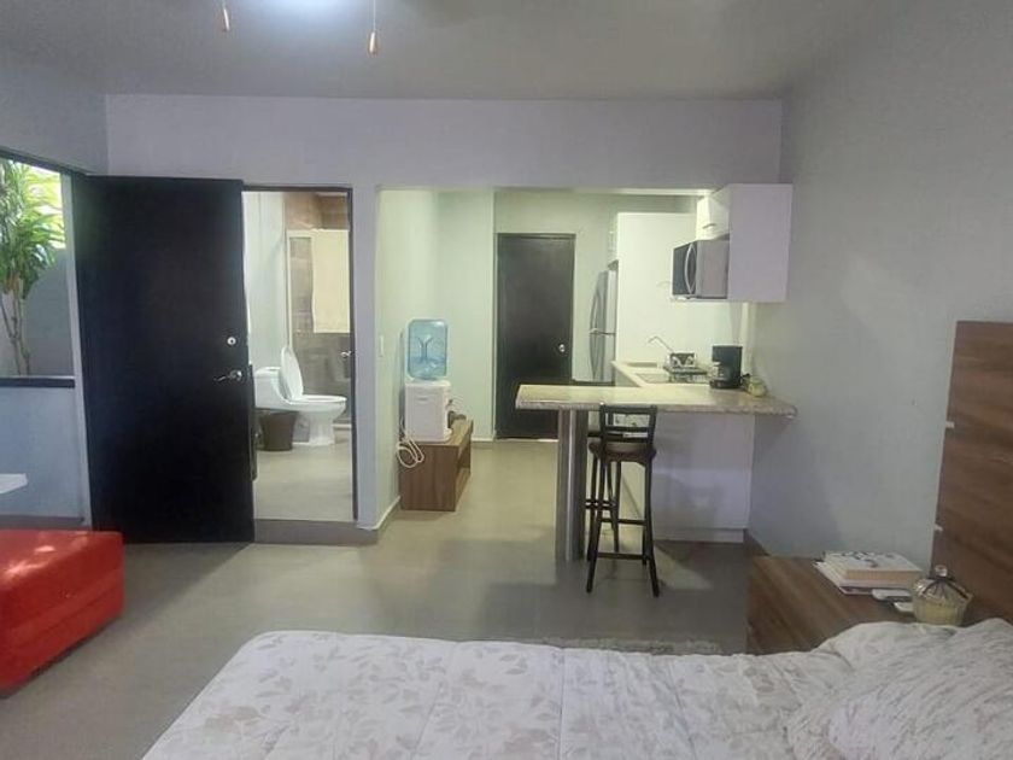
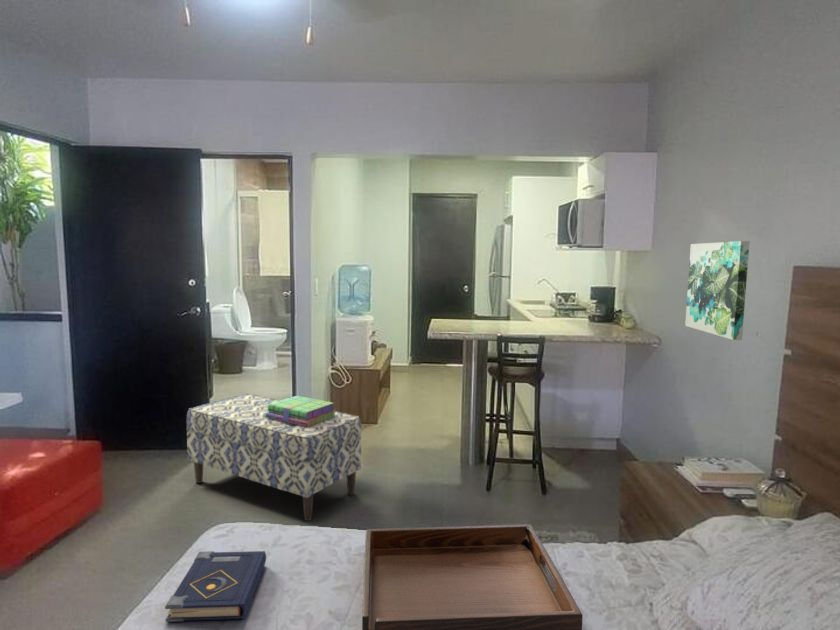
+ wall art [684,240,751,341]
+ serving tray [361,523,584,630]
+ book [164,550,267,623]
+ bench [186,393,362,522]
+ stack of books [266,395,337,427]
